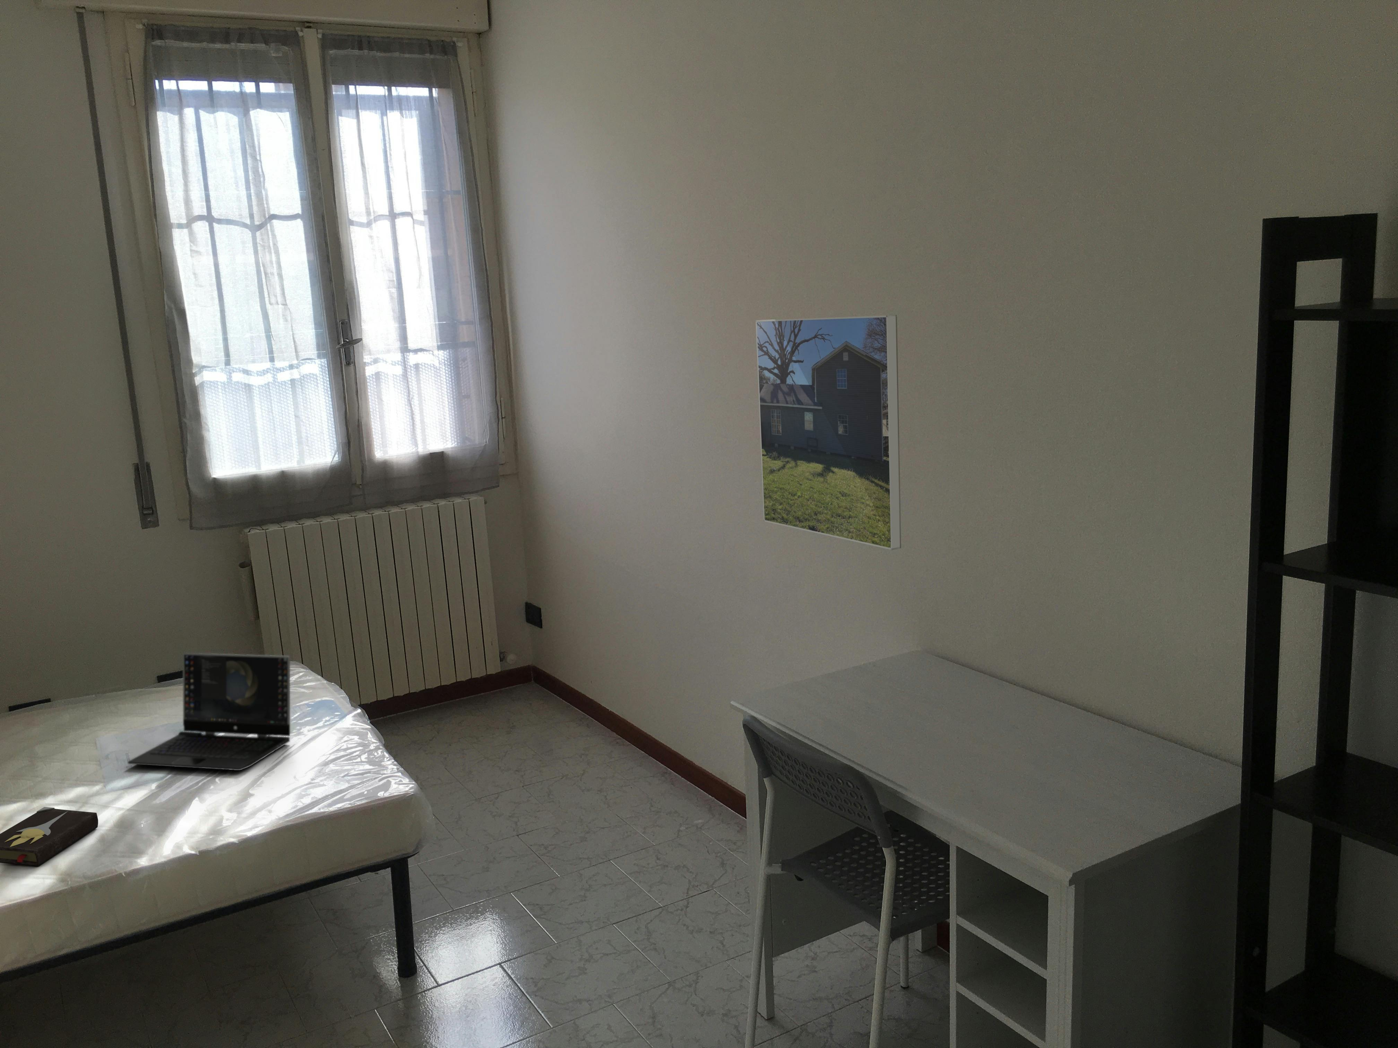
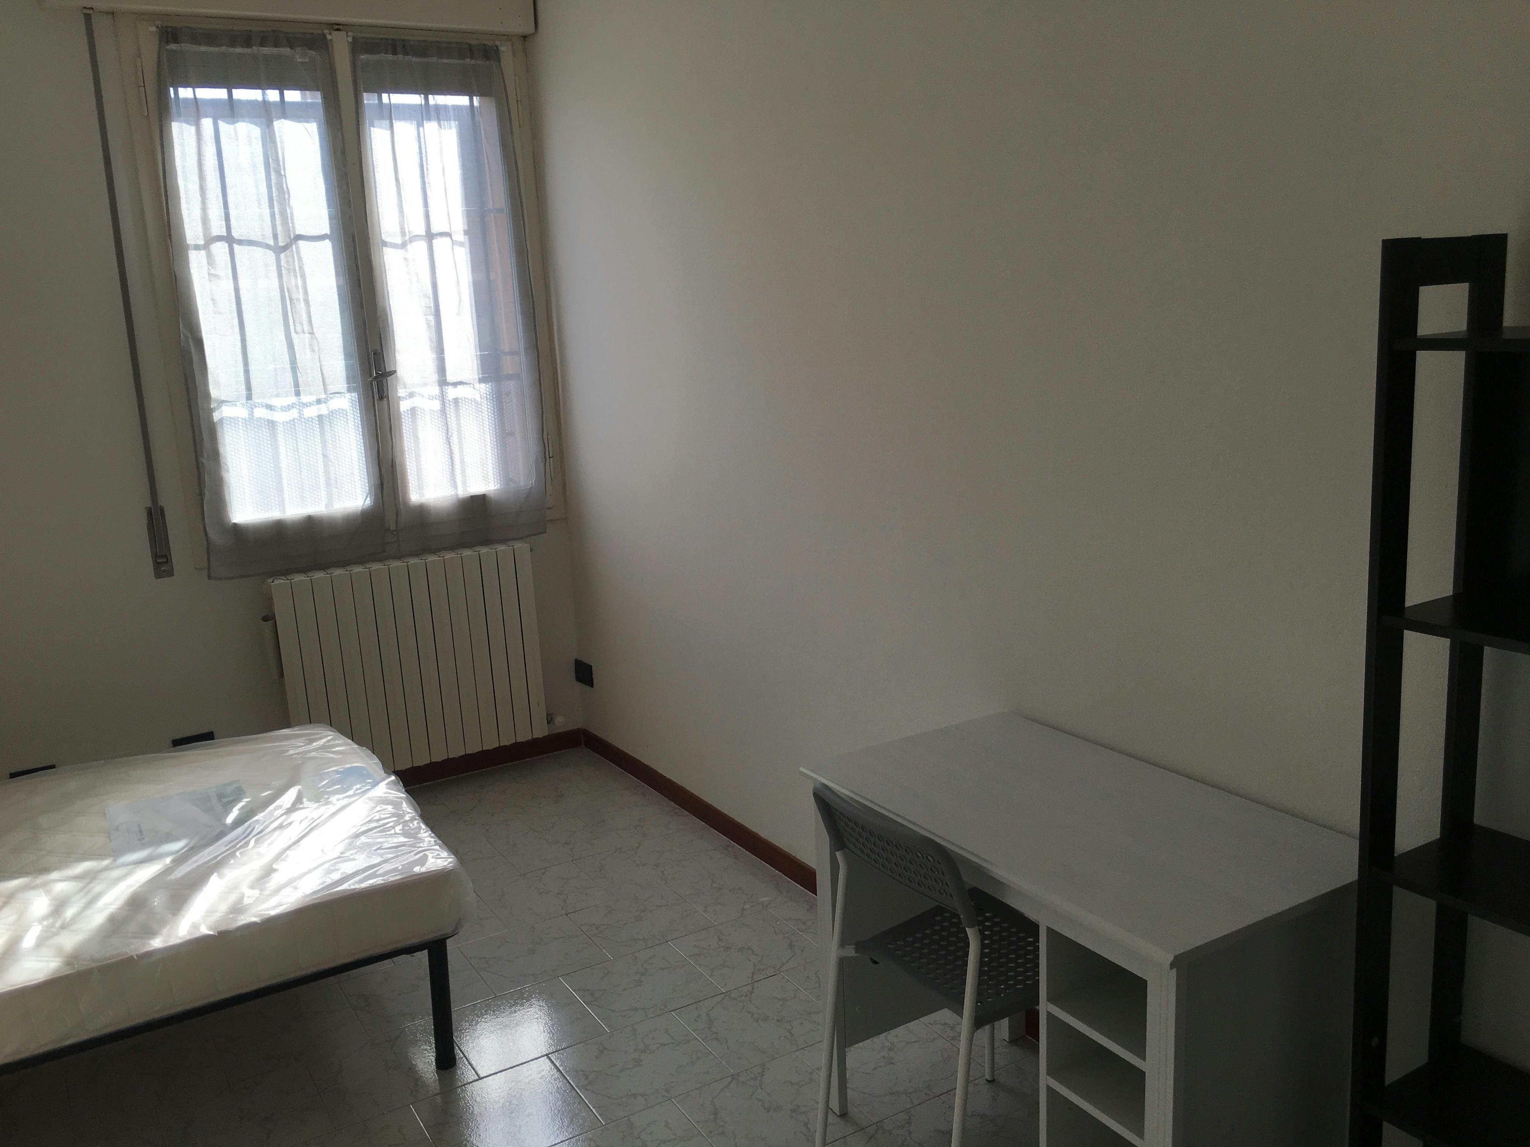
- laptop [128,653,291,771]
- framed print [755,315,902,550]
- hardback book [0,807,98,866]
